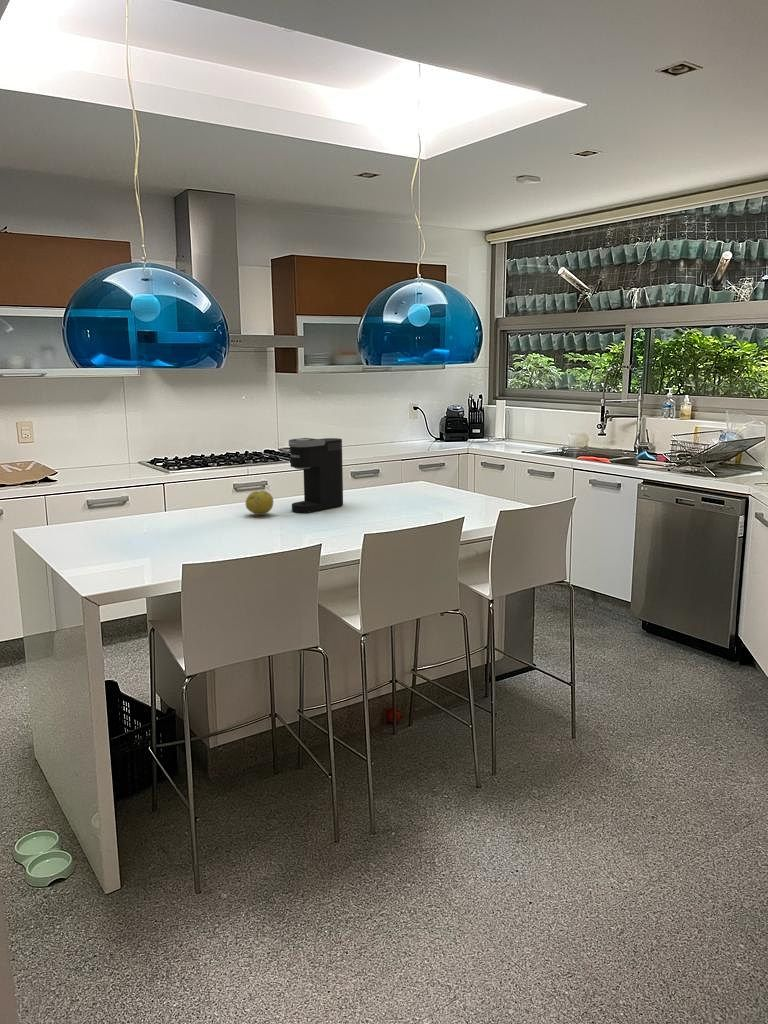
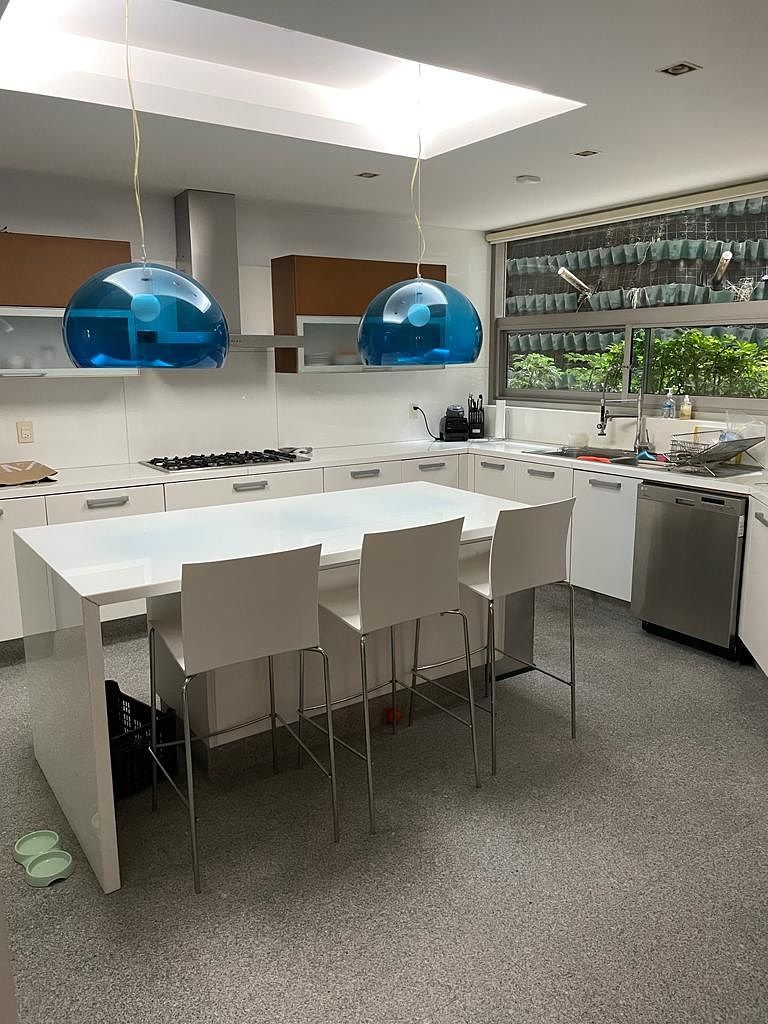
- coffee maker [288,437,344,514]
- fruit [245,490,274,516]
